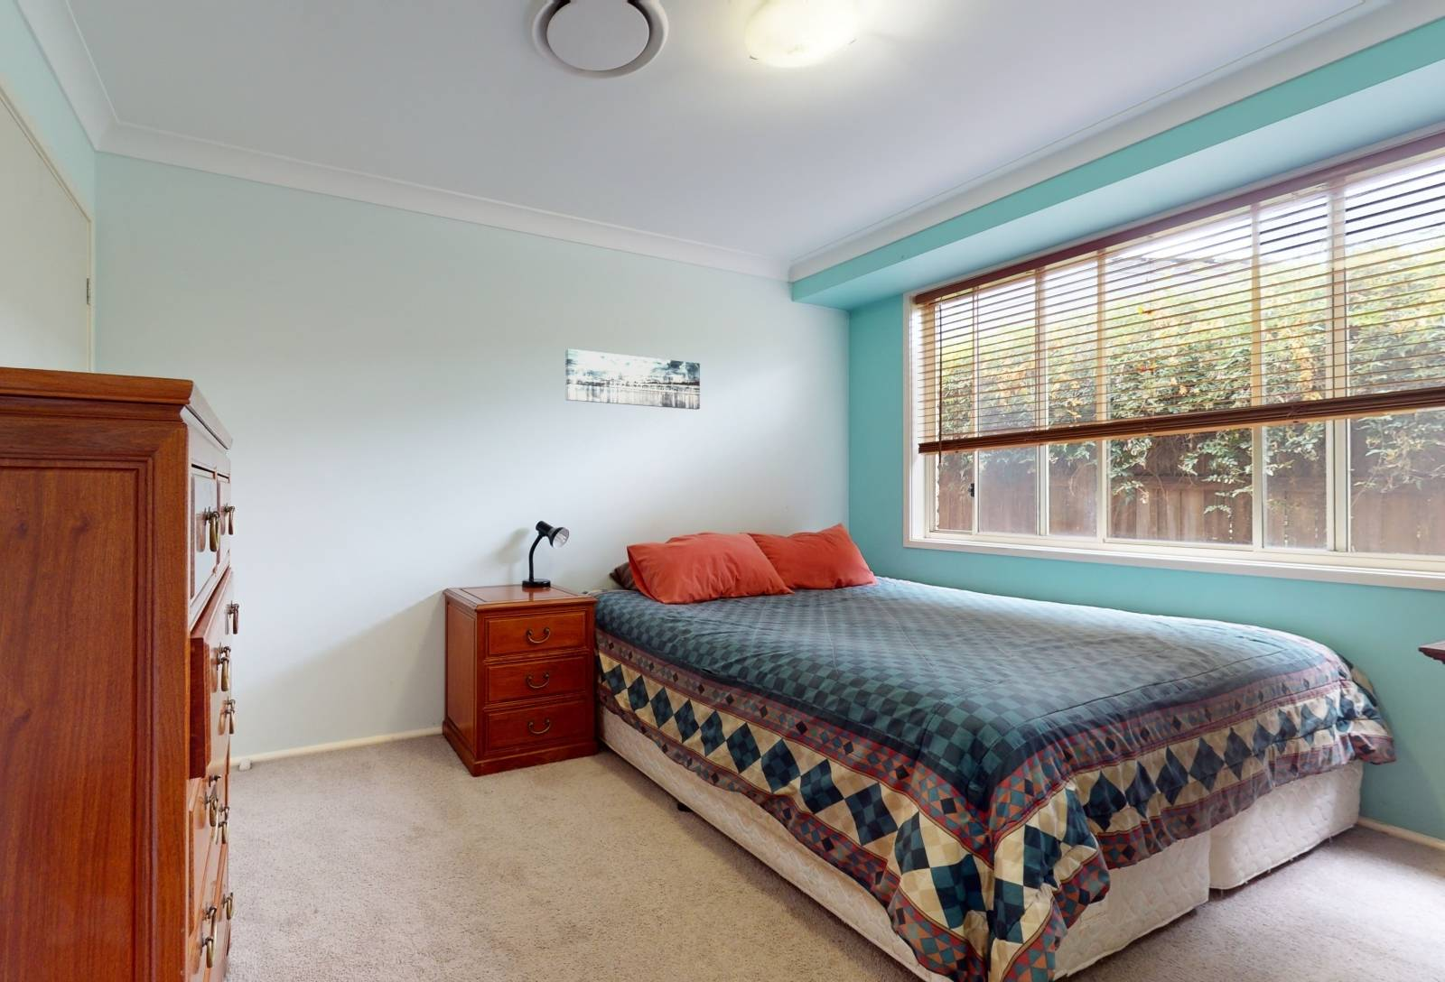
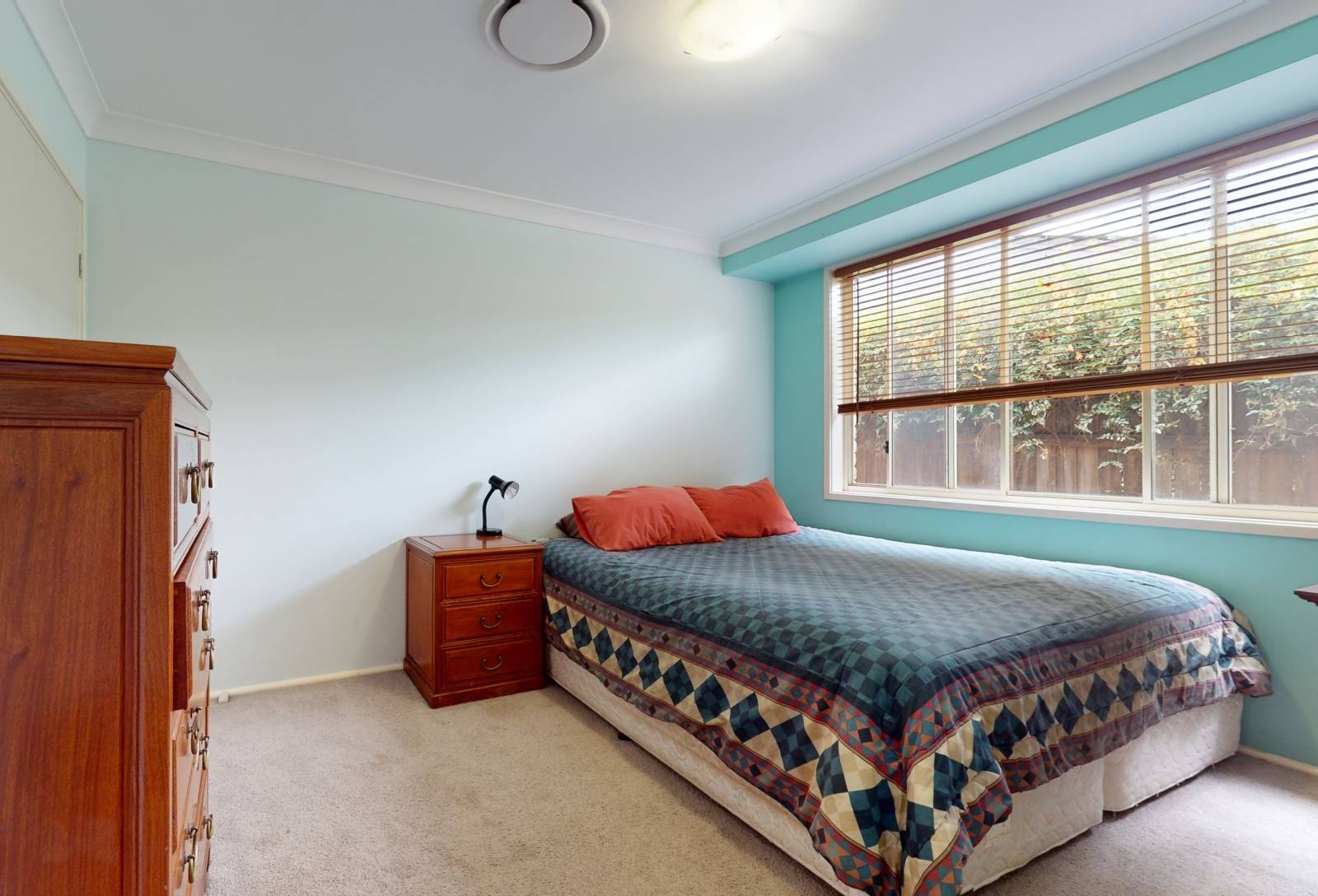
- wall art [565,349,701,411]
